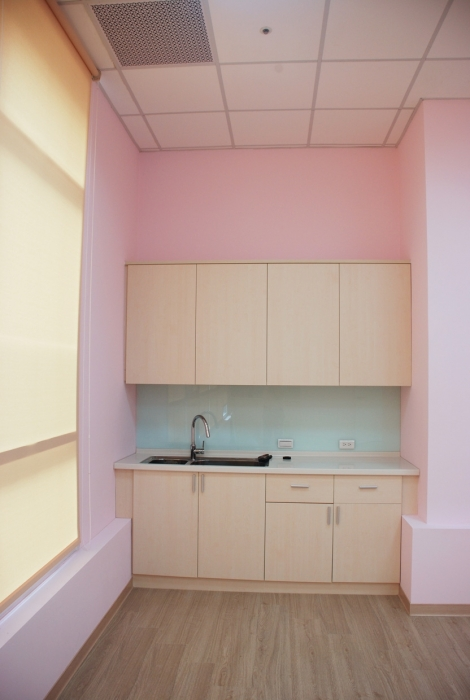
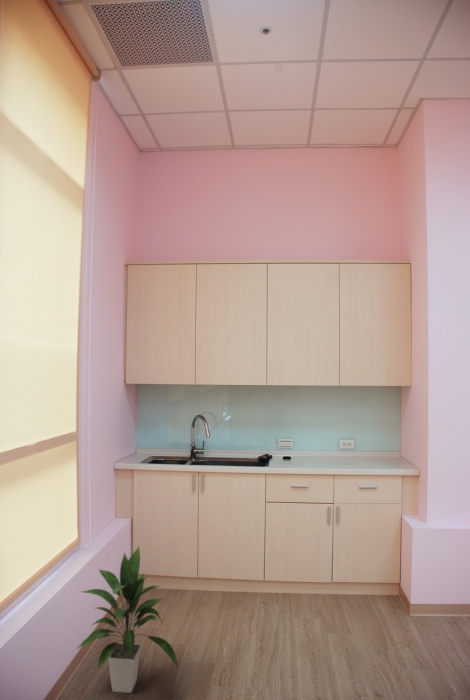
+ indoor plant [74,545,180,694]
